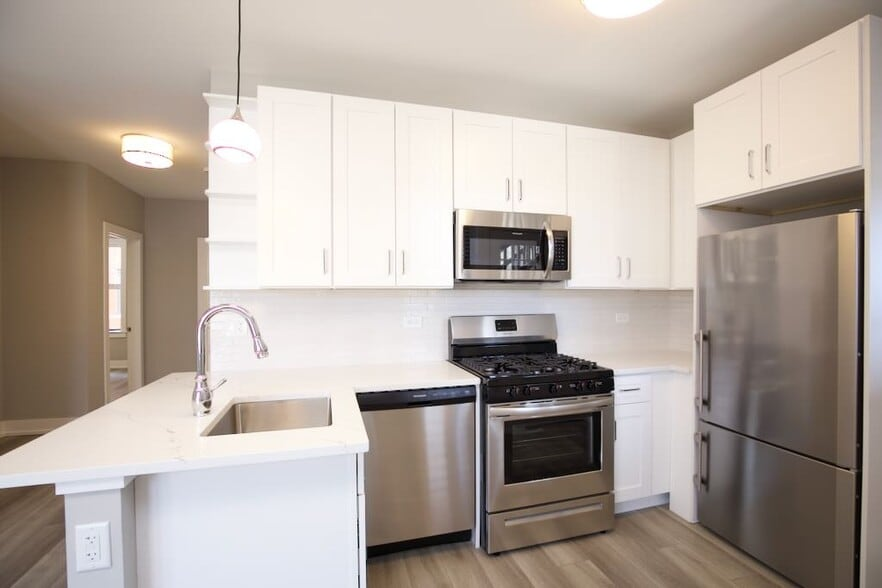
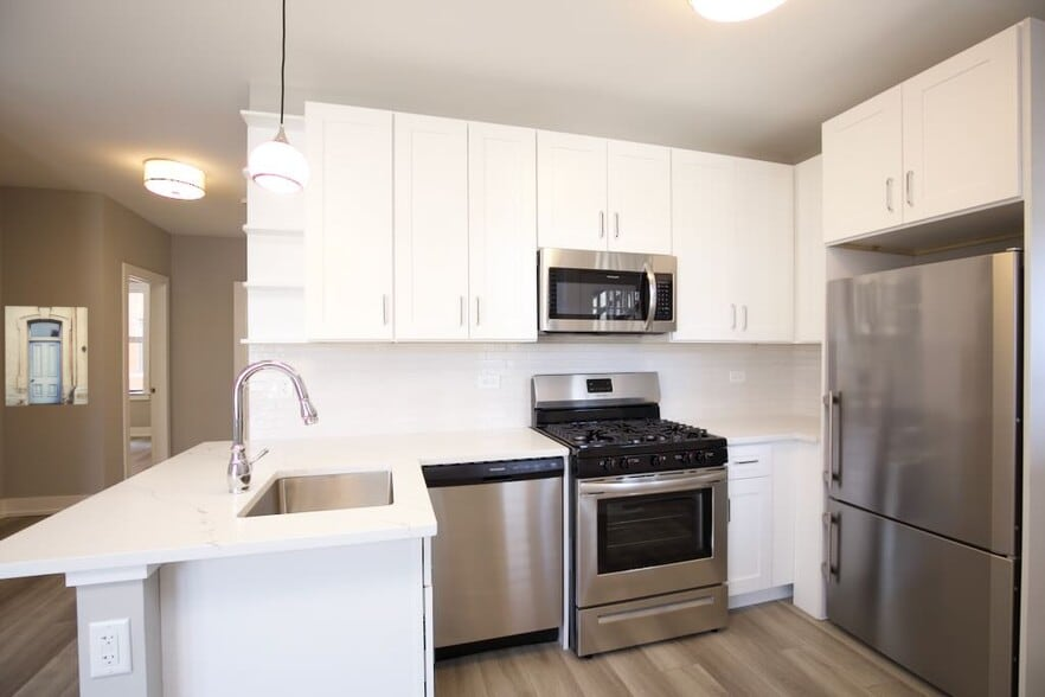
+ wall art [4,305,89,407]
